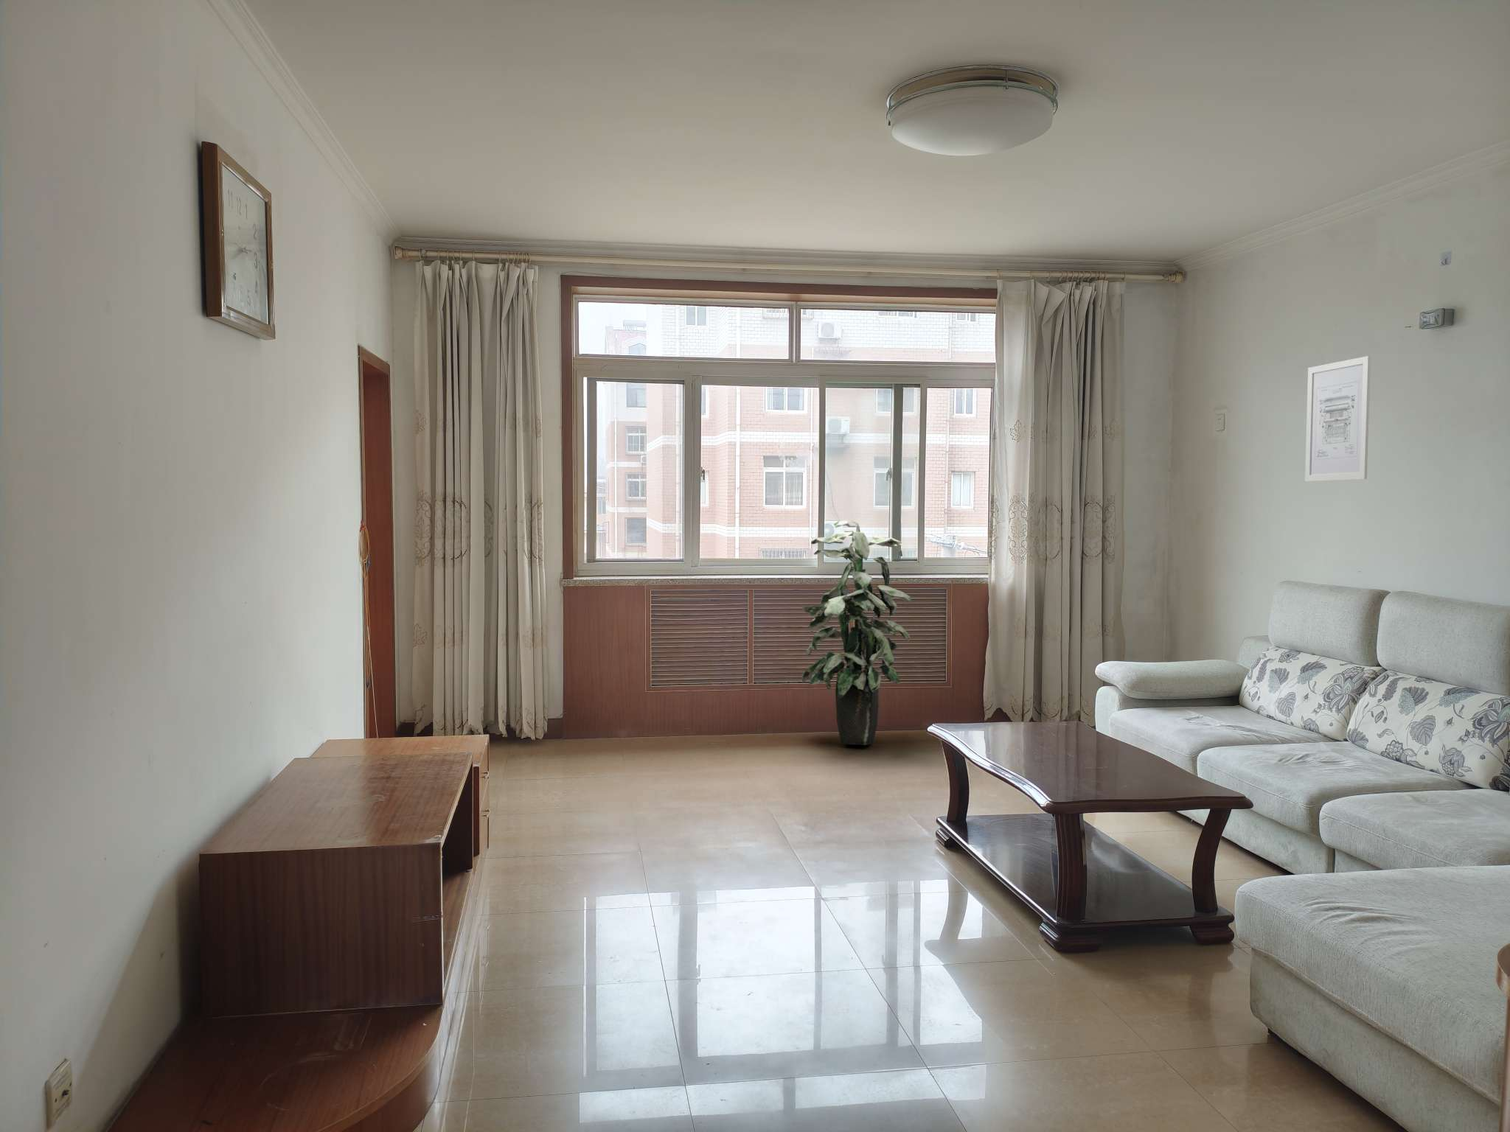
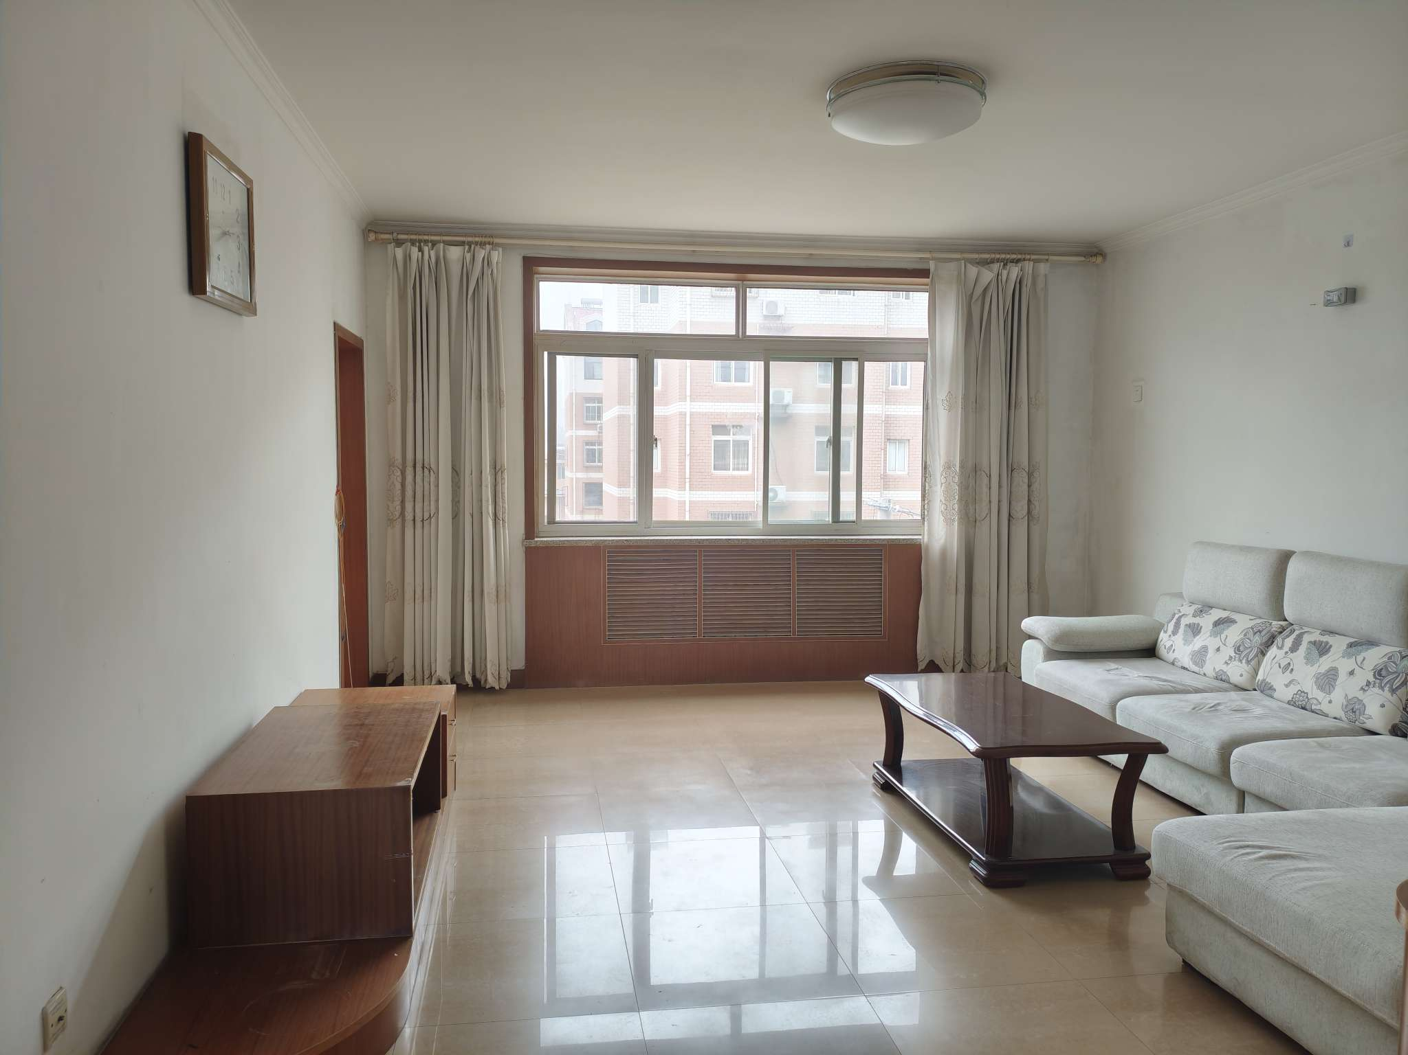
- indoor plant [800,520,912,746]
- wall art [1304,356,1371,483]
